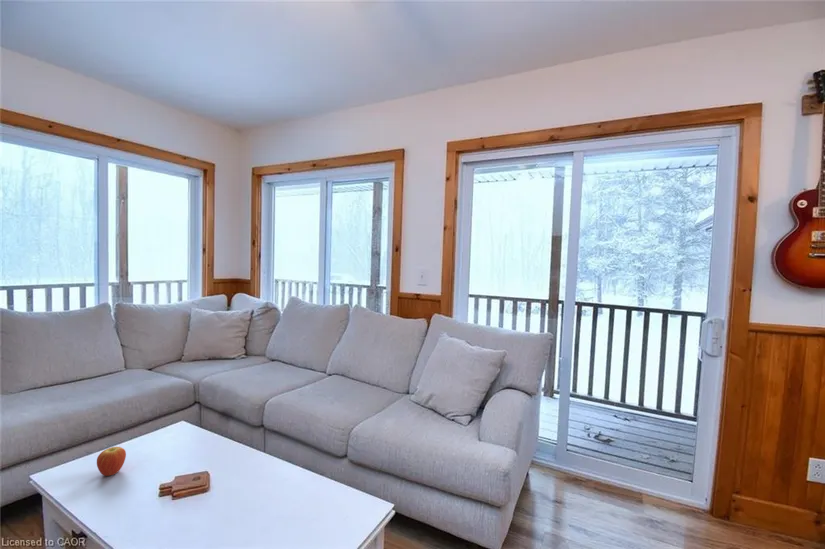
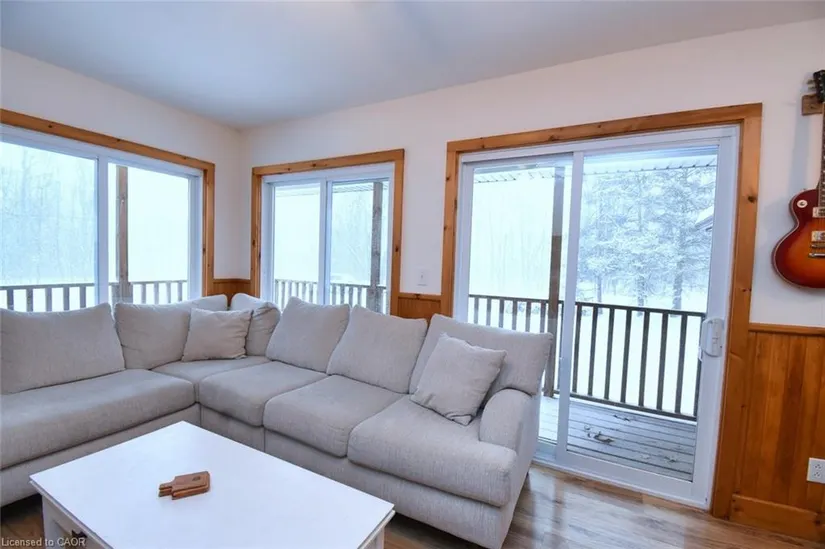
- fruit [96,446,127,477]
